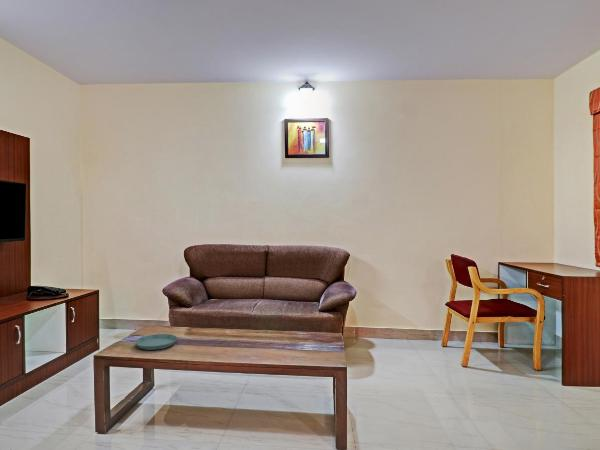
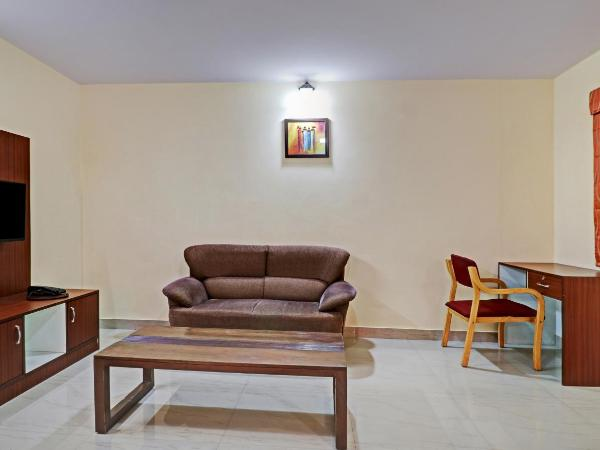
- saucer [134,333,178,351]
